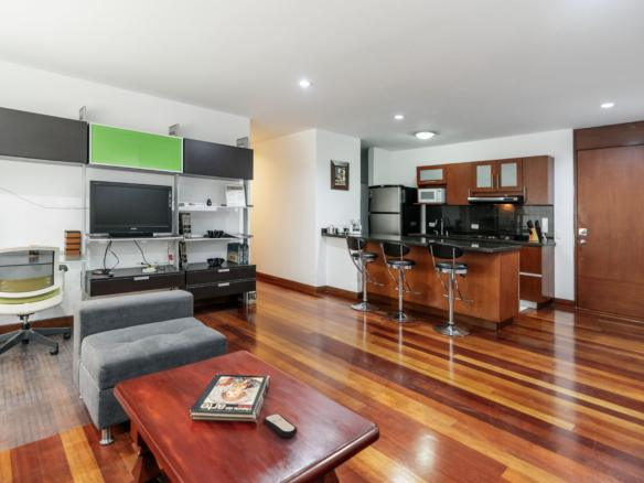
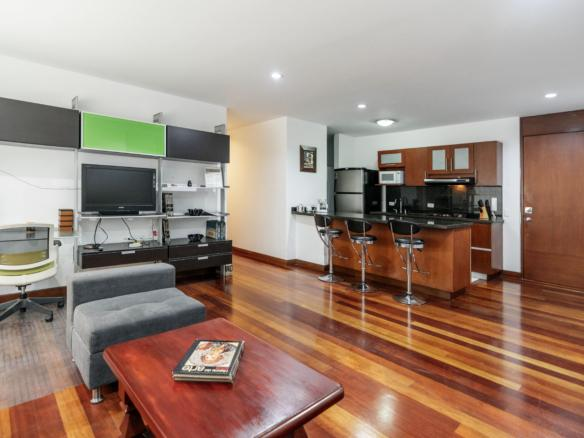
- remote control [262,412,299,438]
